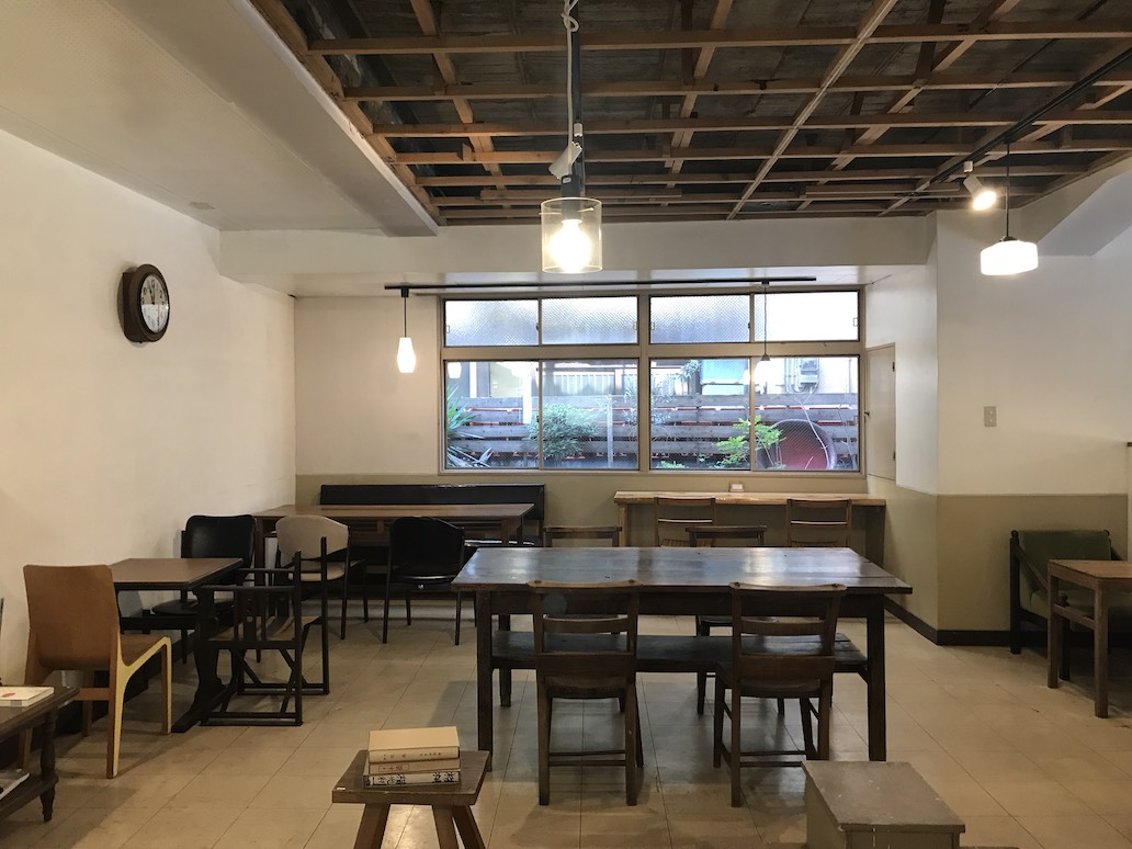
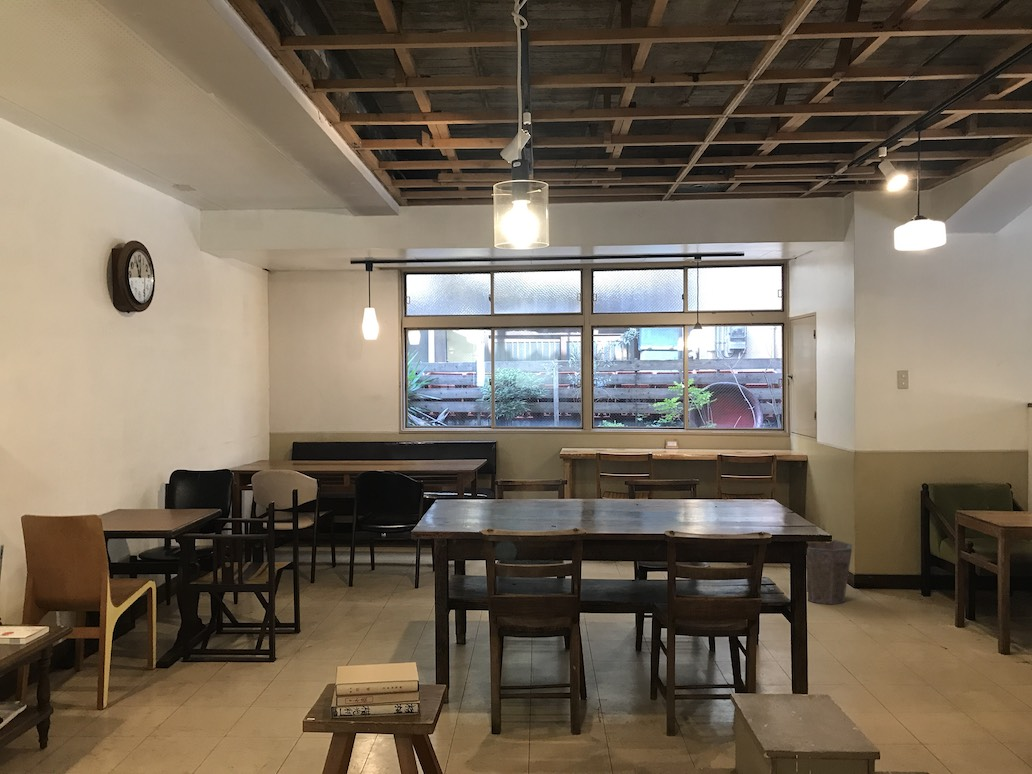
+ waste bin [806,539,853,605]
